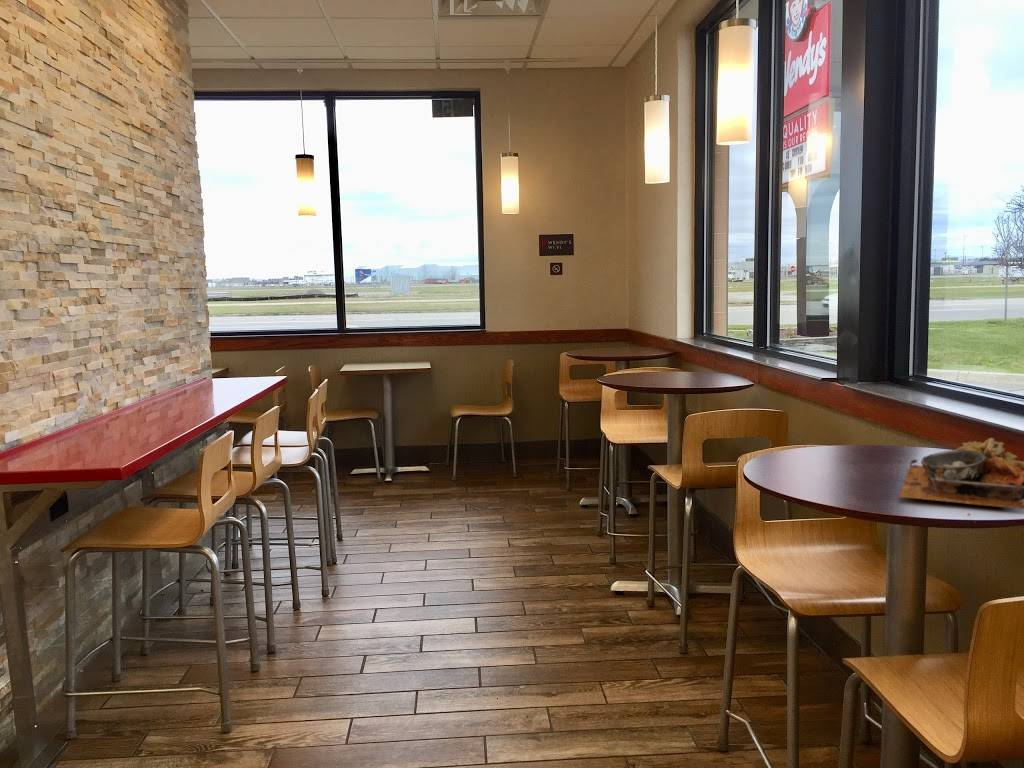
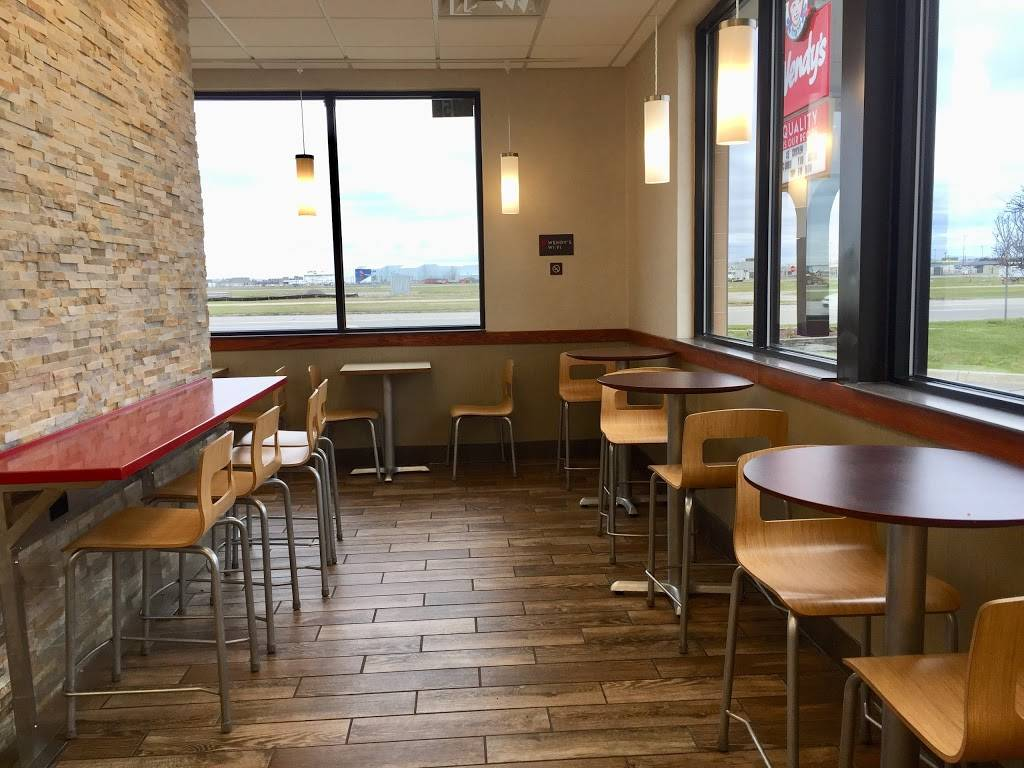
- food tray [898,437,1024,510]
